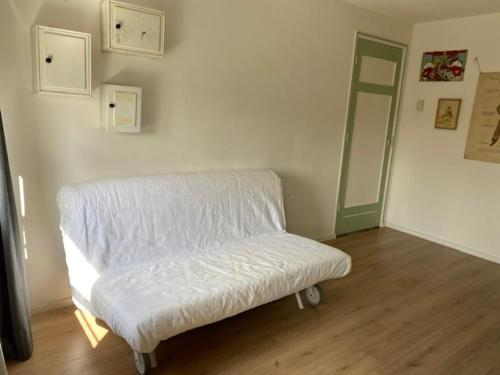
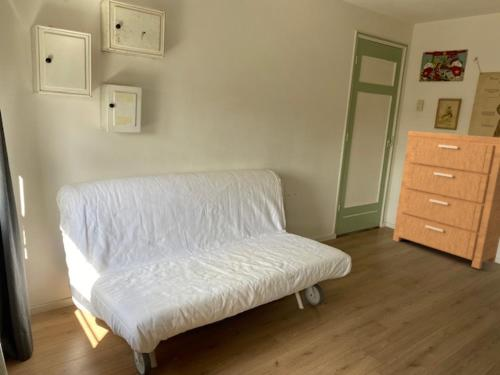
+ dresser [392,130,500,270]
